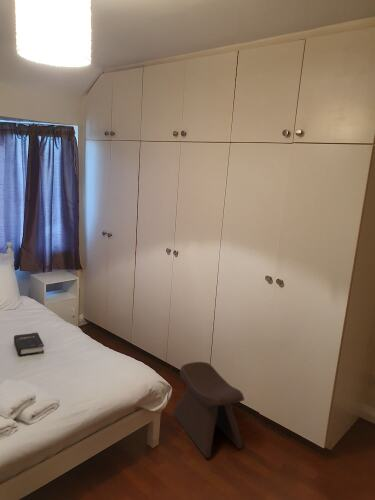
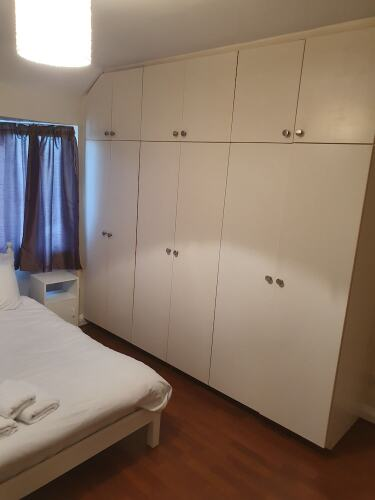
- hardback book [13,331,45,357]
- stool [172,361,245,459]
